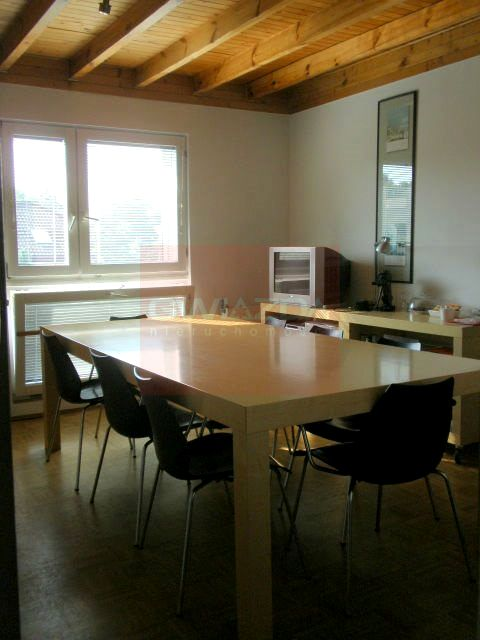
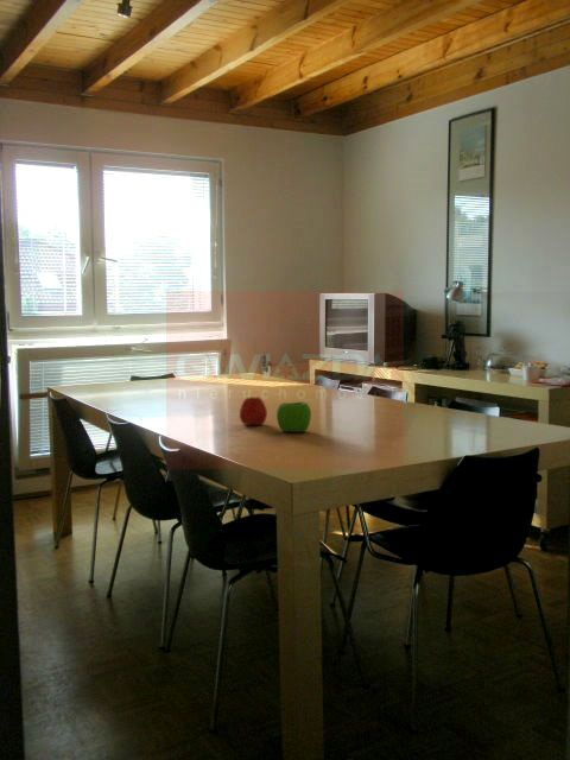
+ fruit [276,401,312,433]
+ apple [239,395,268,426]
